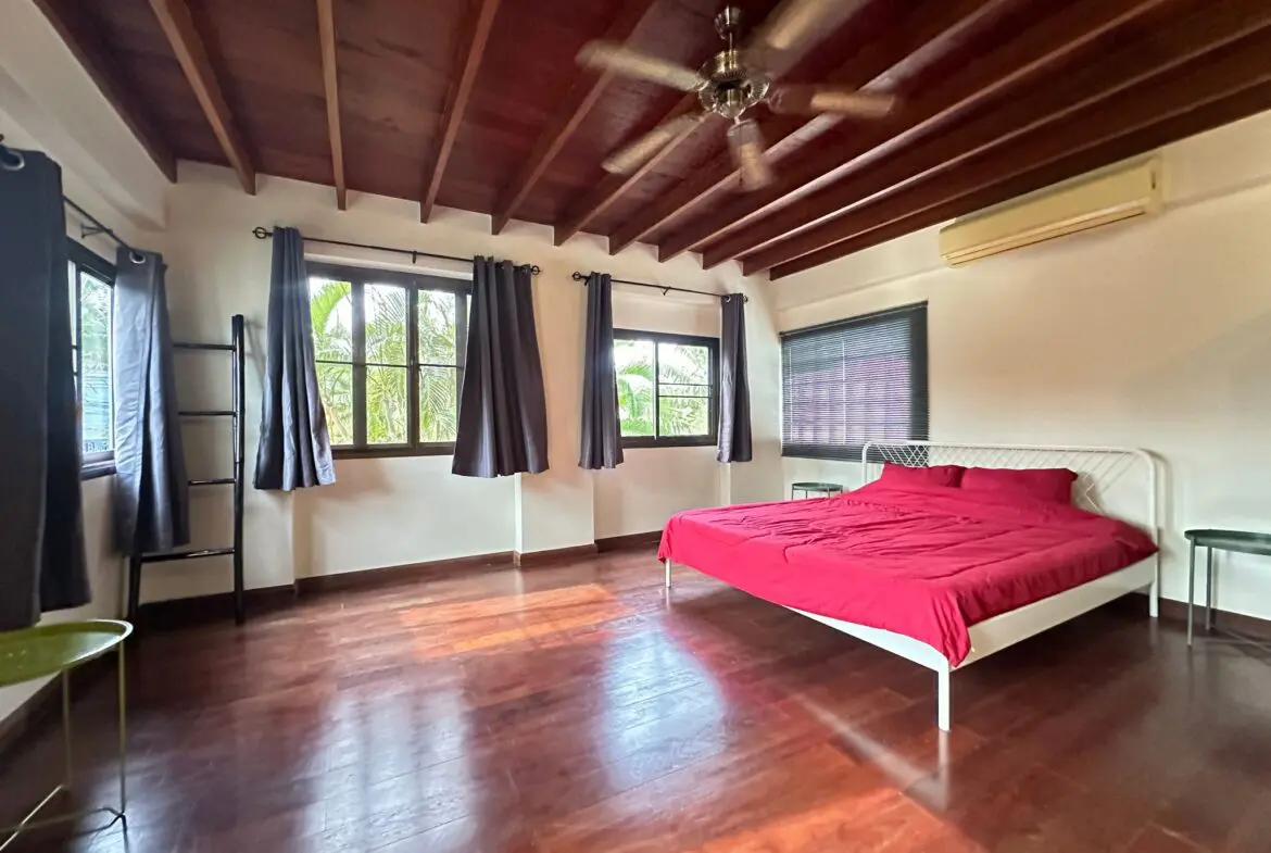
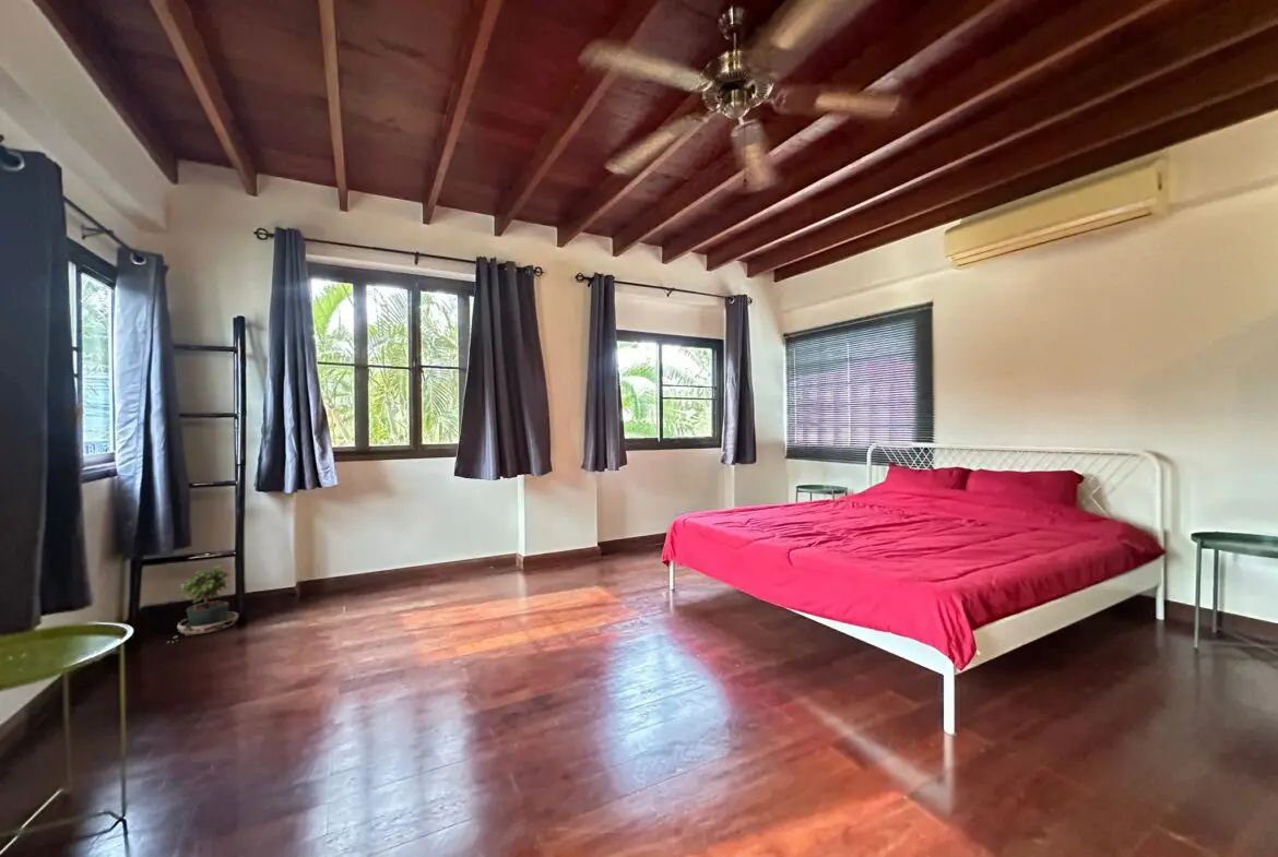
+ potted plant [166,564,239,644]
